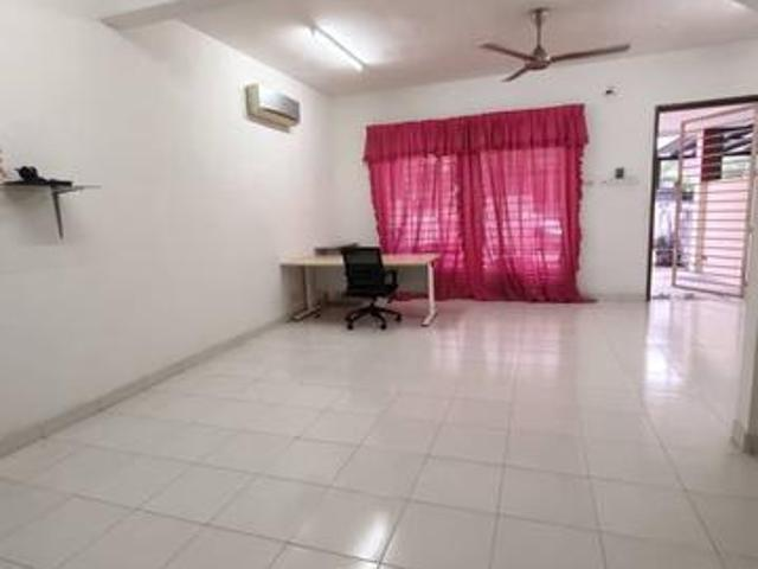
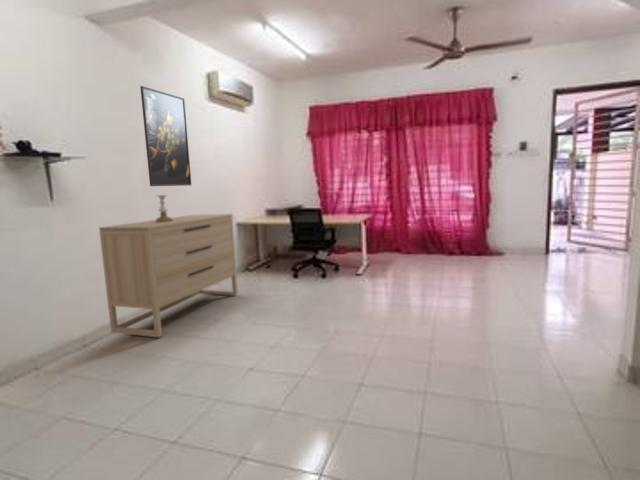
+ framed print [139,85,192,187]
+ candle holder [155,194,173,222]
+ dresser [98,213,239,338]
